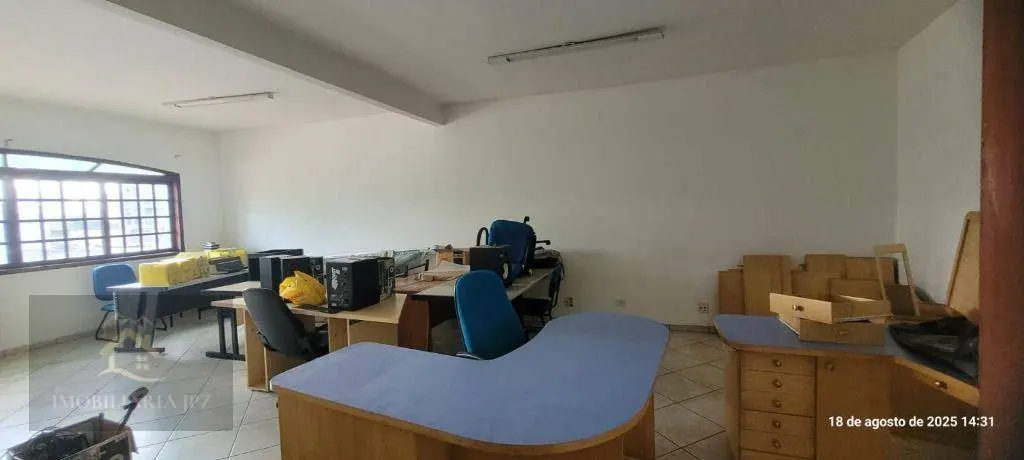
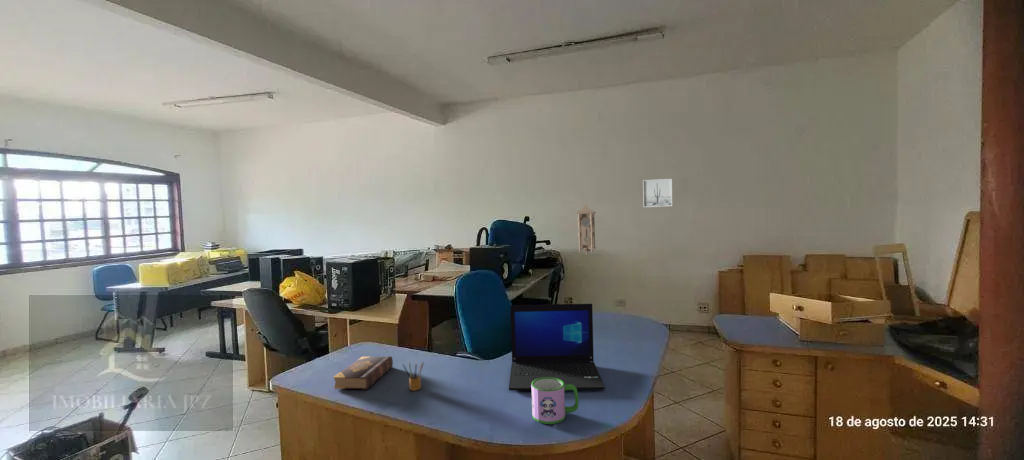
+ laptop [508,303,606,391]
+ book [332,355,394,391]
+ pendulum clock [575,203,597,255]
+ mug [531,377,580,425]
+ wall art [642,178,673,208]
+ pencil box [401,361,425,392]
